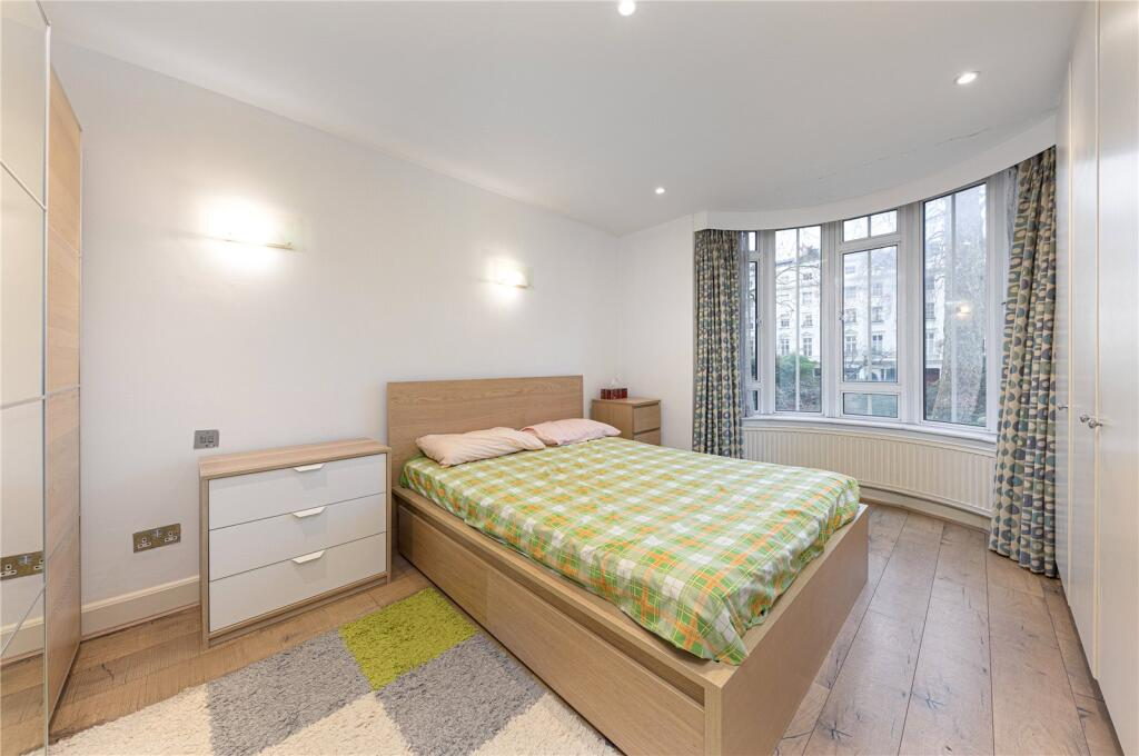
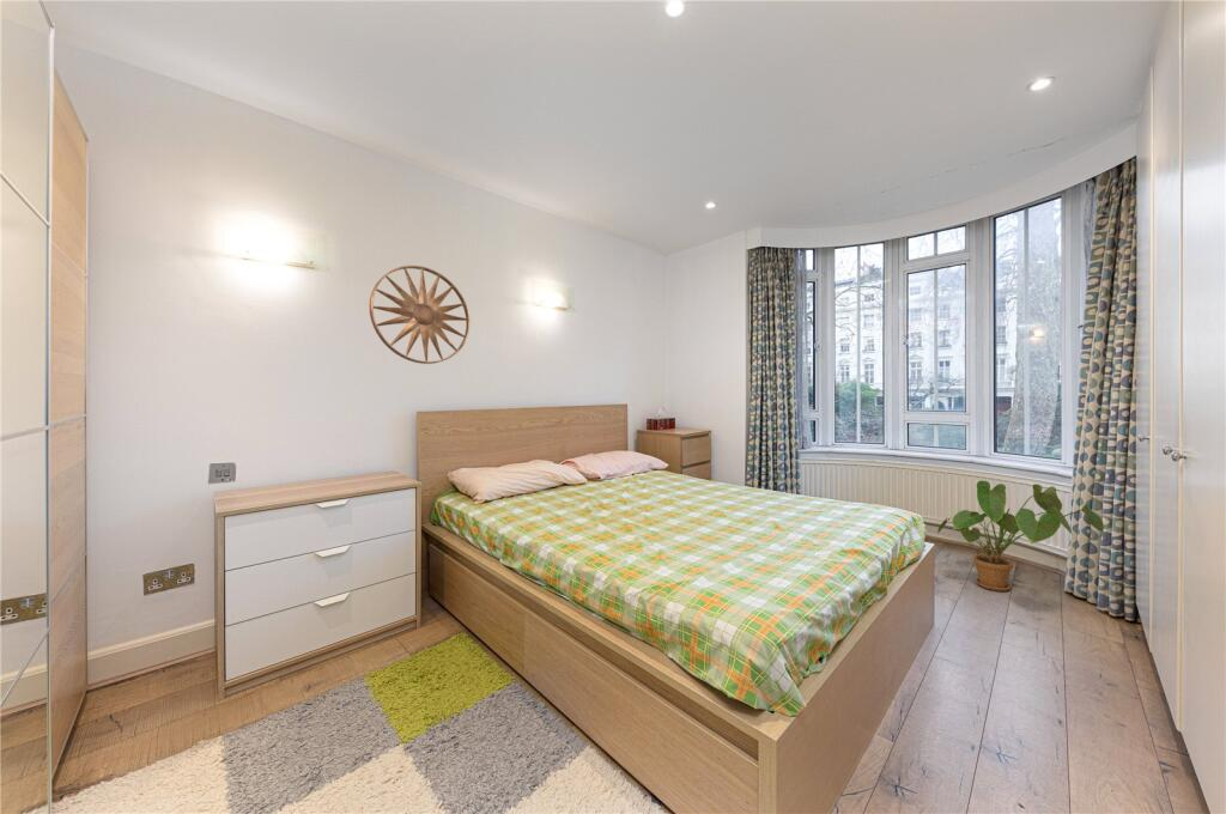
+ house plant [936,480,1105,593]
+ wall art [369,265,471,365]
